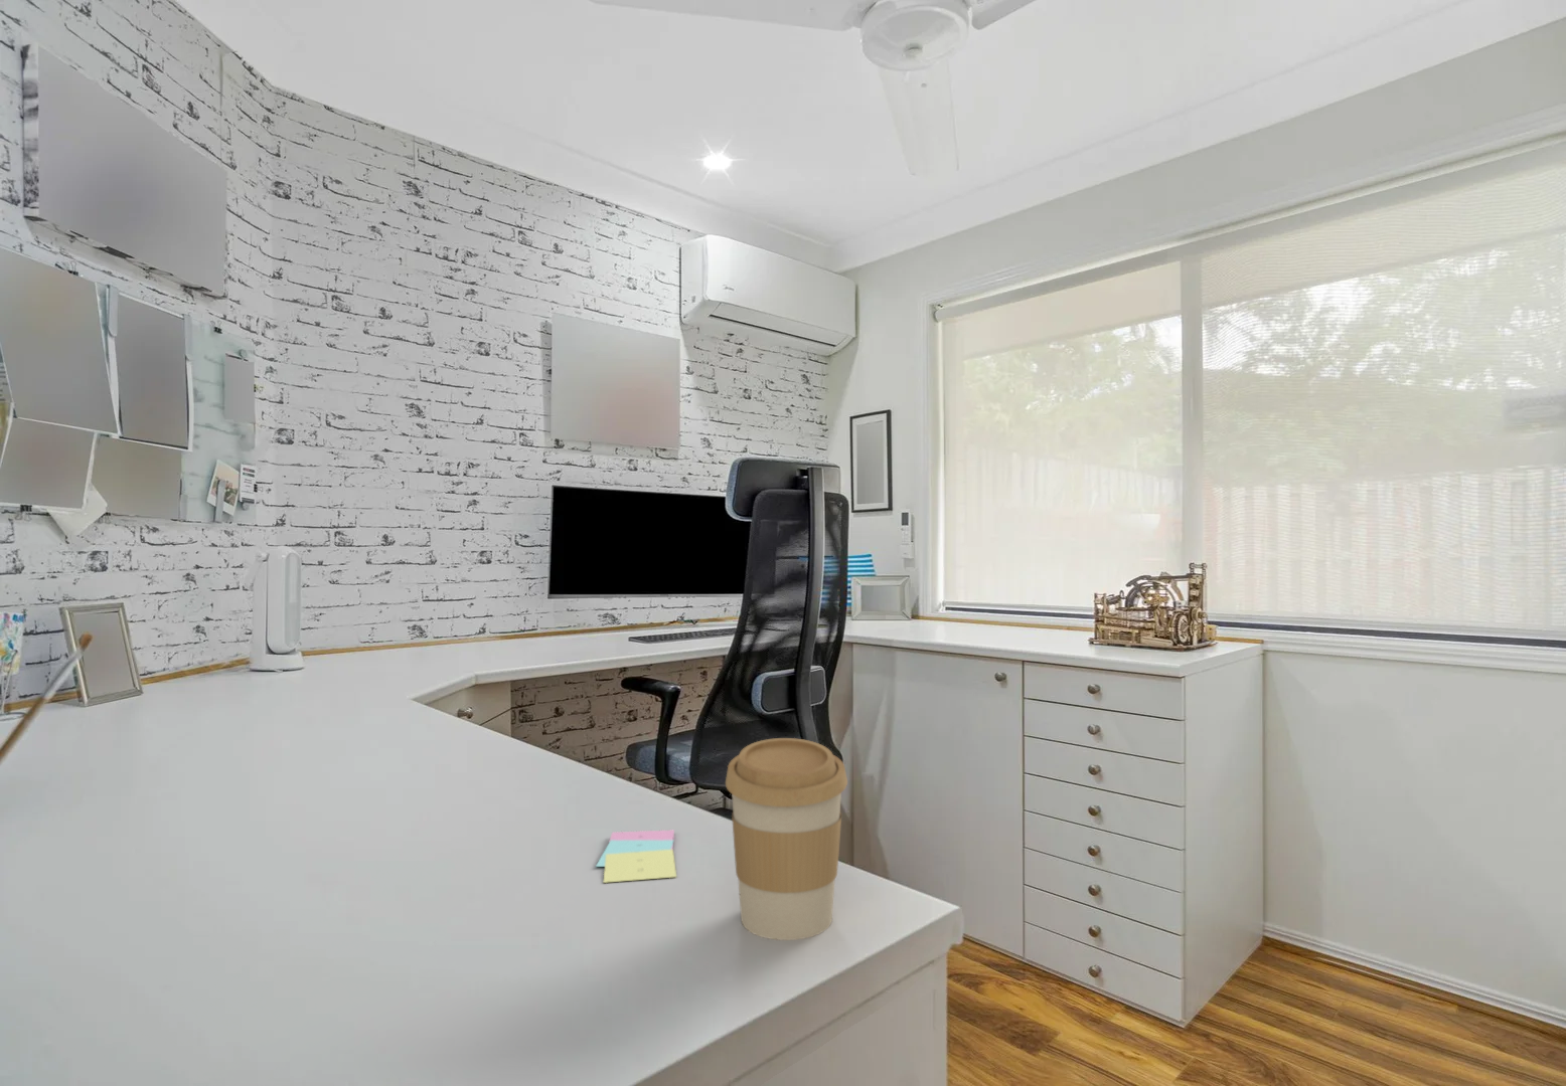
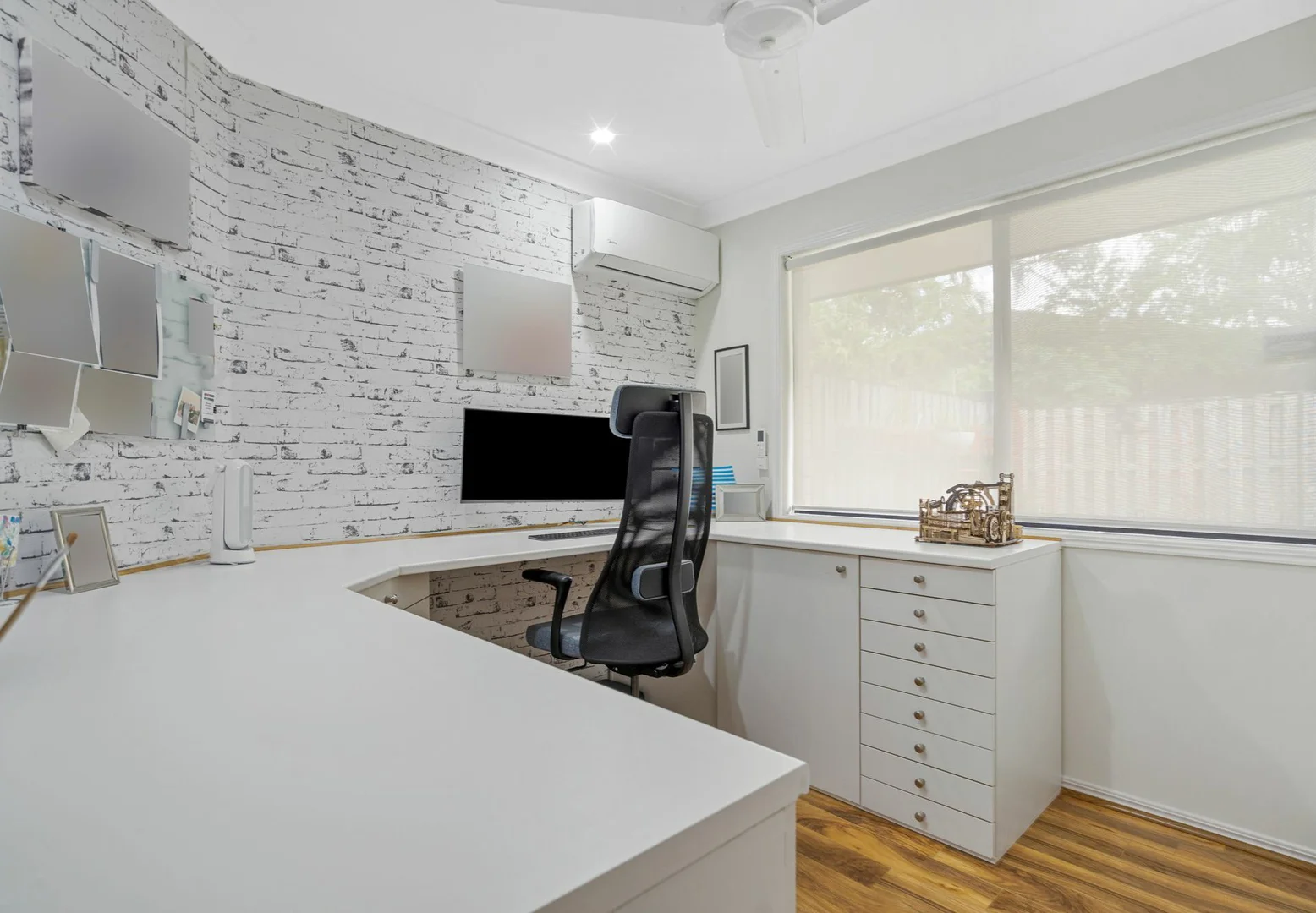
- coffee cup [725,737,848,941]
- sticky notes [595,829,677,884]
